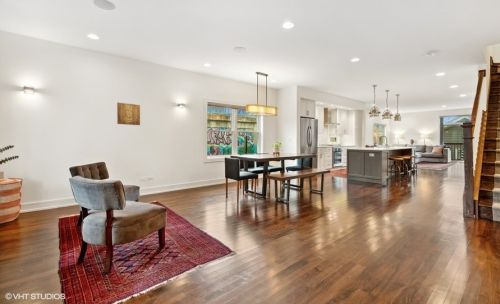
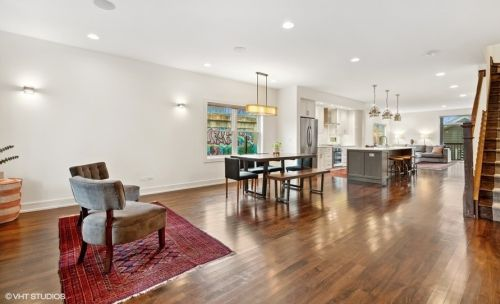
- wall art [116,102,141,126]
